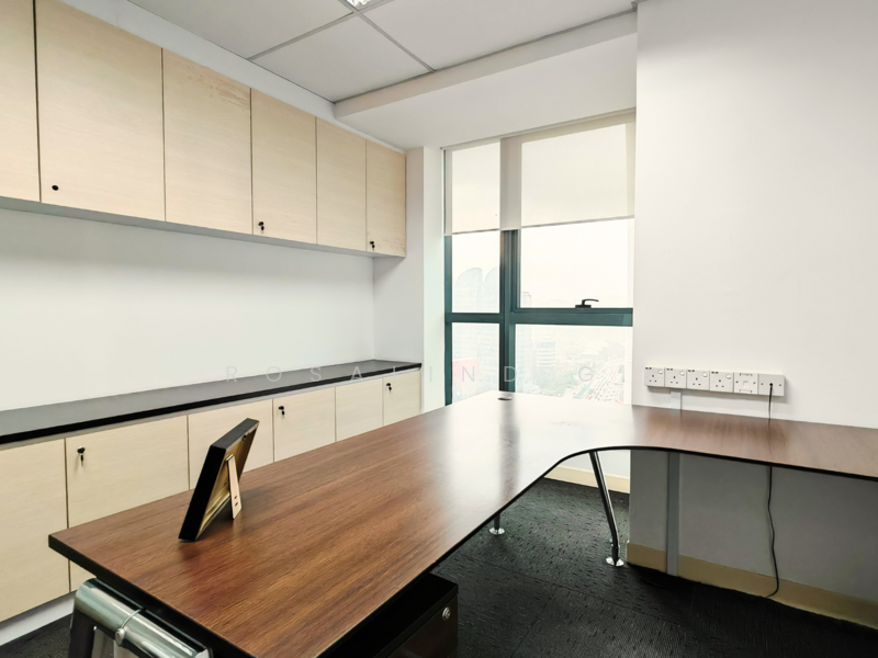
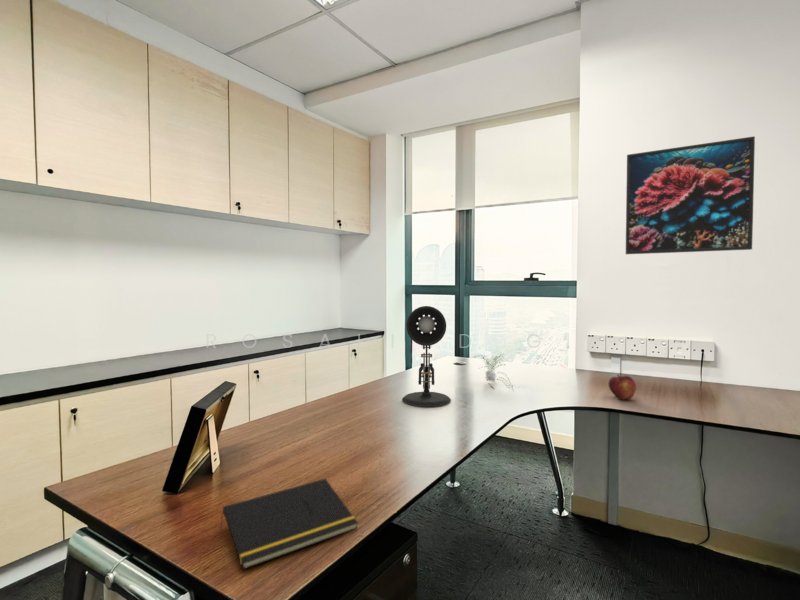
+ fruit [608,374,637,401]
+ notepad [219,478,359,571]
+ desk lamp [401,305,452,407]
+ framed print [625,135,756,255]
+ plant [474,352,514,391]
